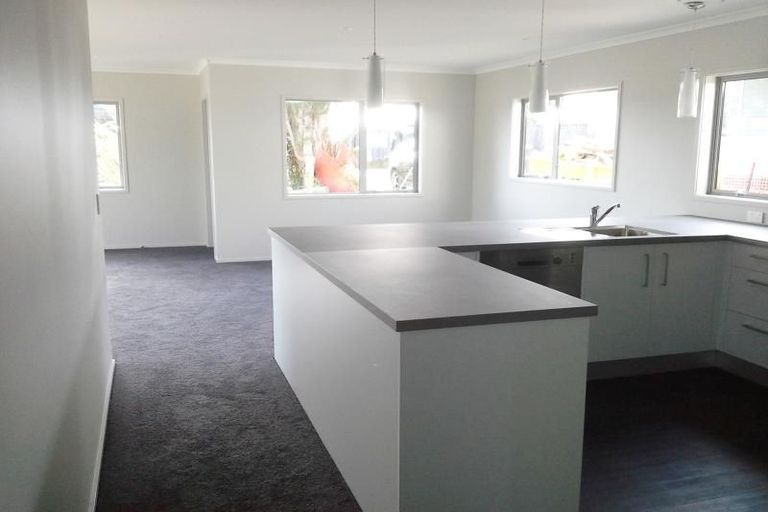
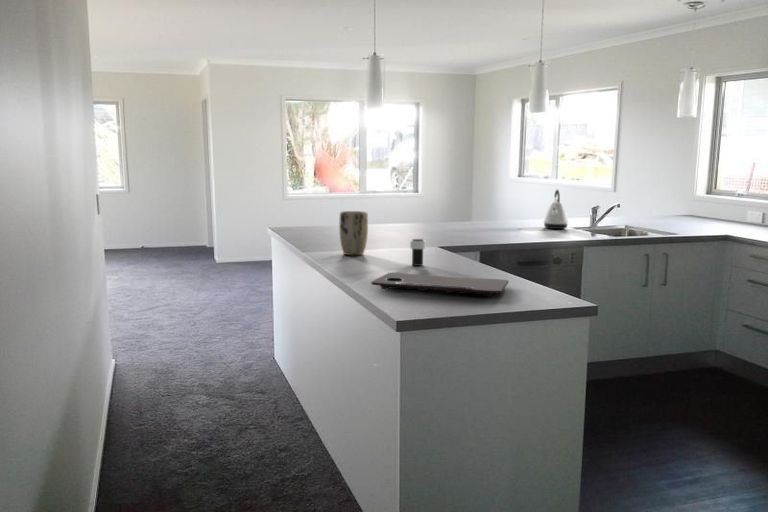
+ kettle [542,189,569,230]
+ cup [409,238,427,267]
+ plant pot [338,210,369,256]
+ cutting board [370,272,509,298]
